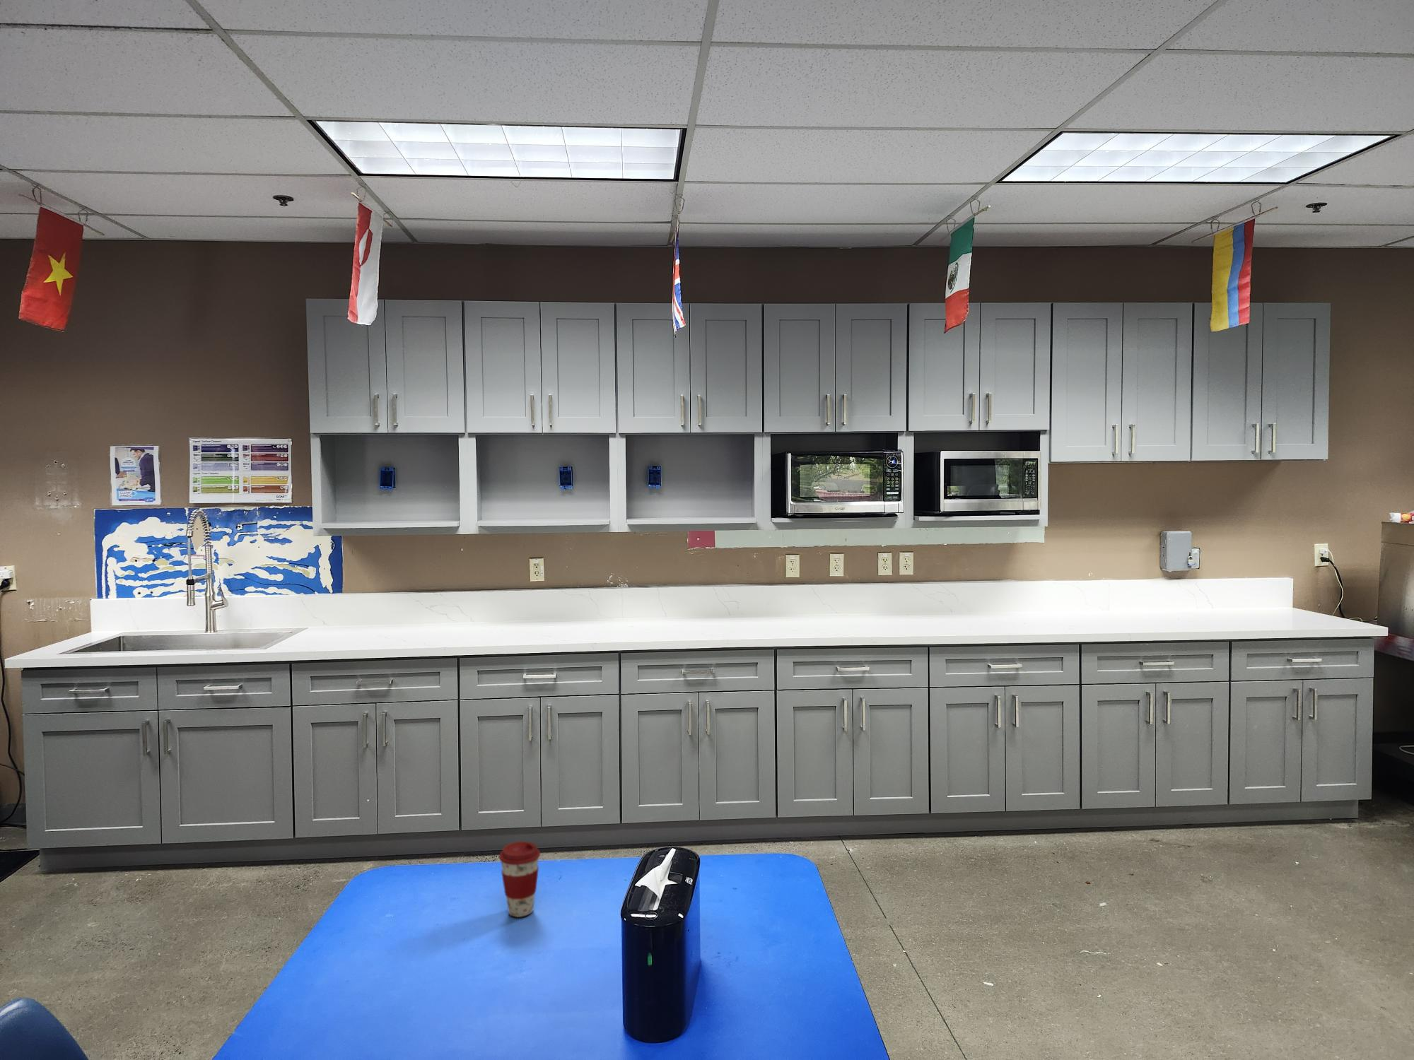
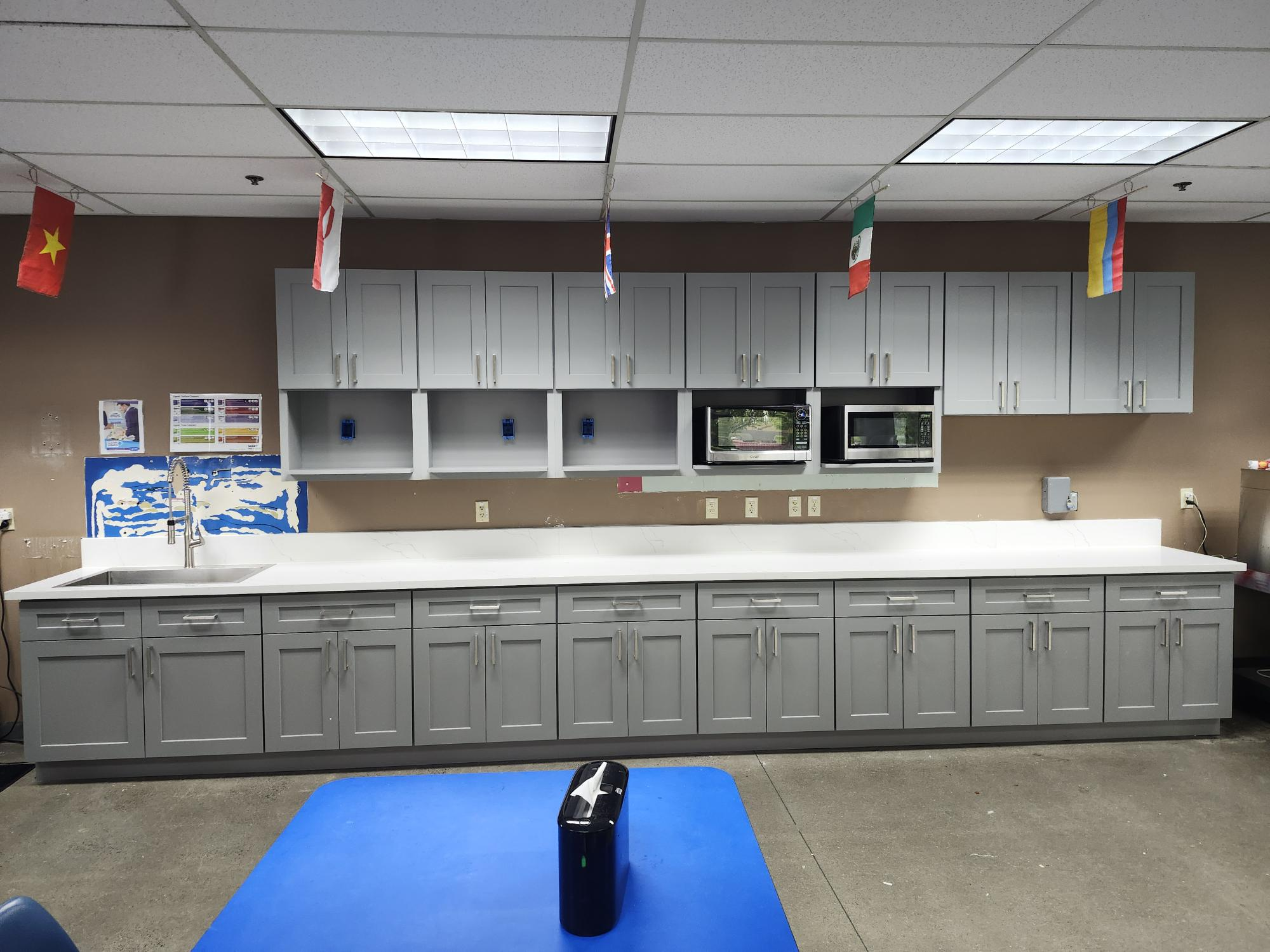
- coffee cup [499,841,541,917]
